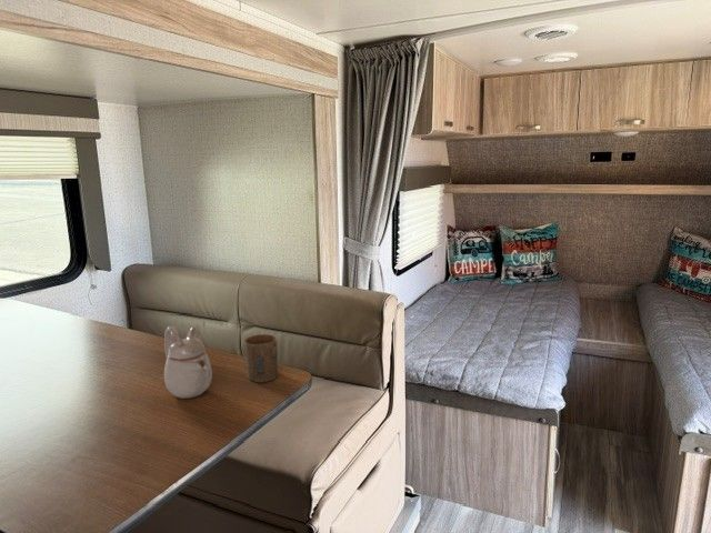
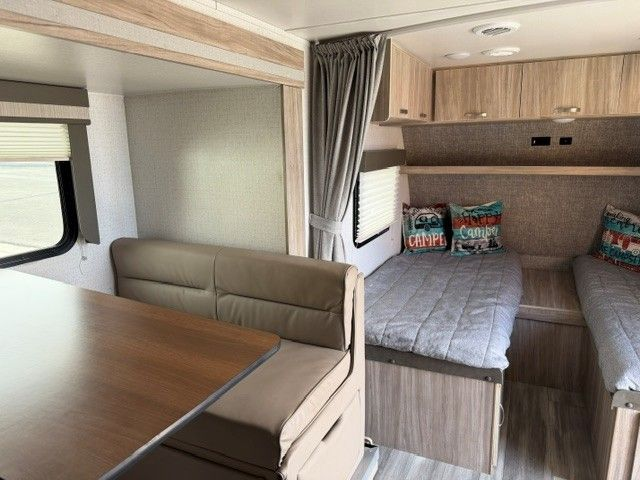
- cup [243,333,279,383]
- teapot [163,325,213,400]
